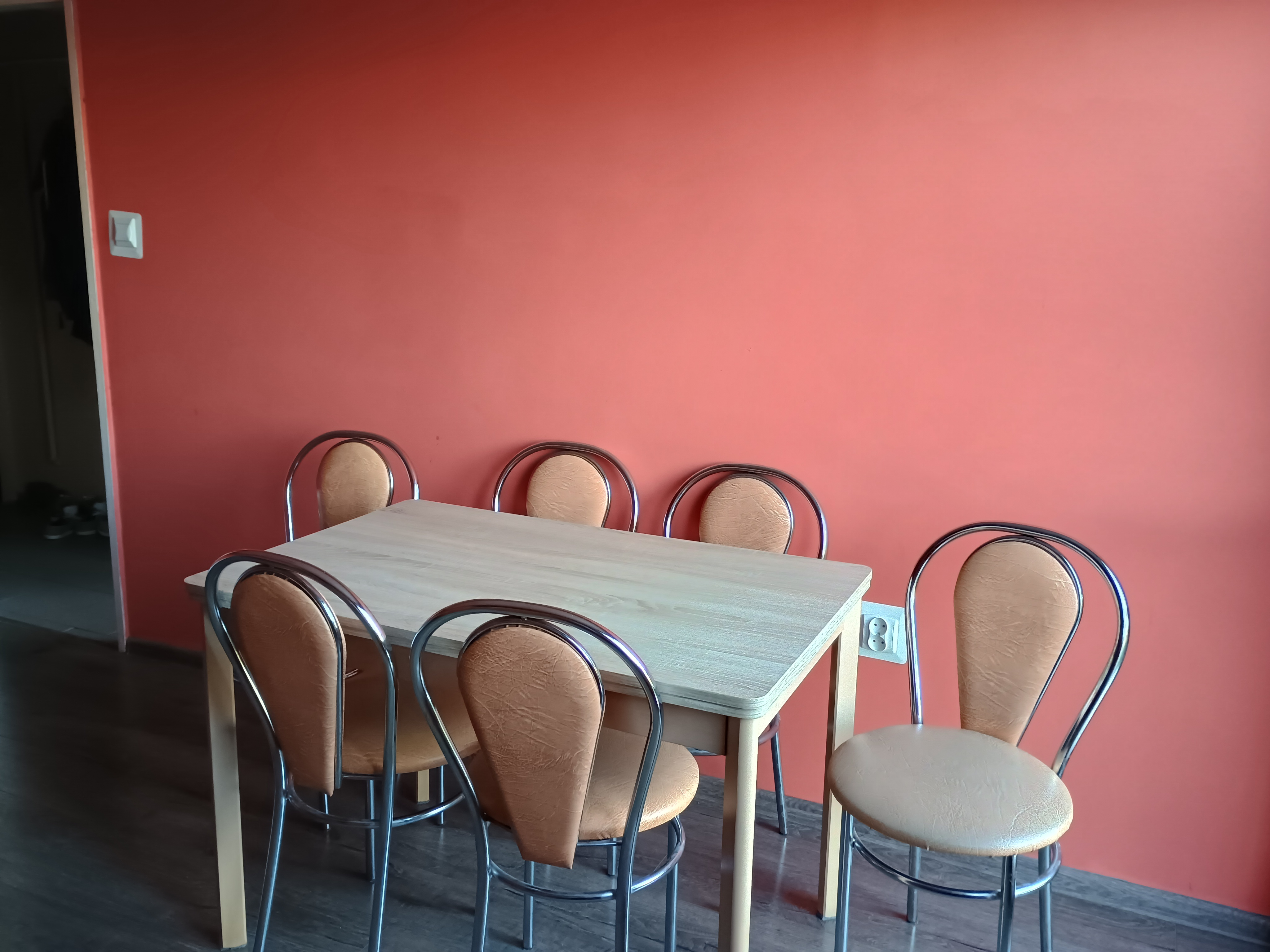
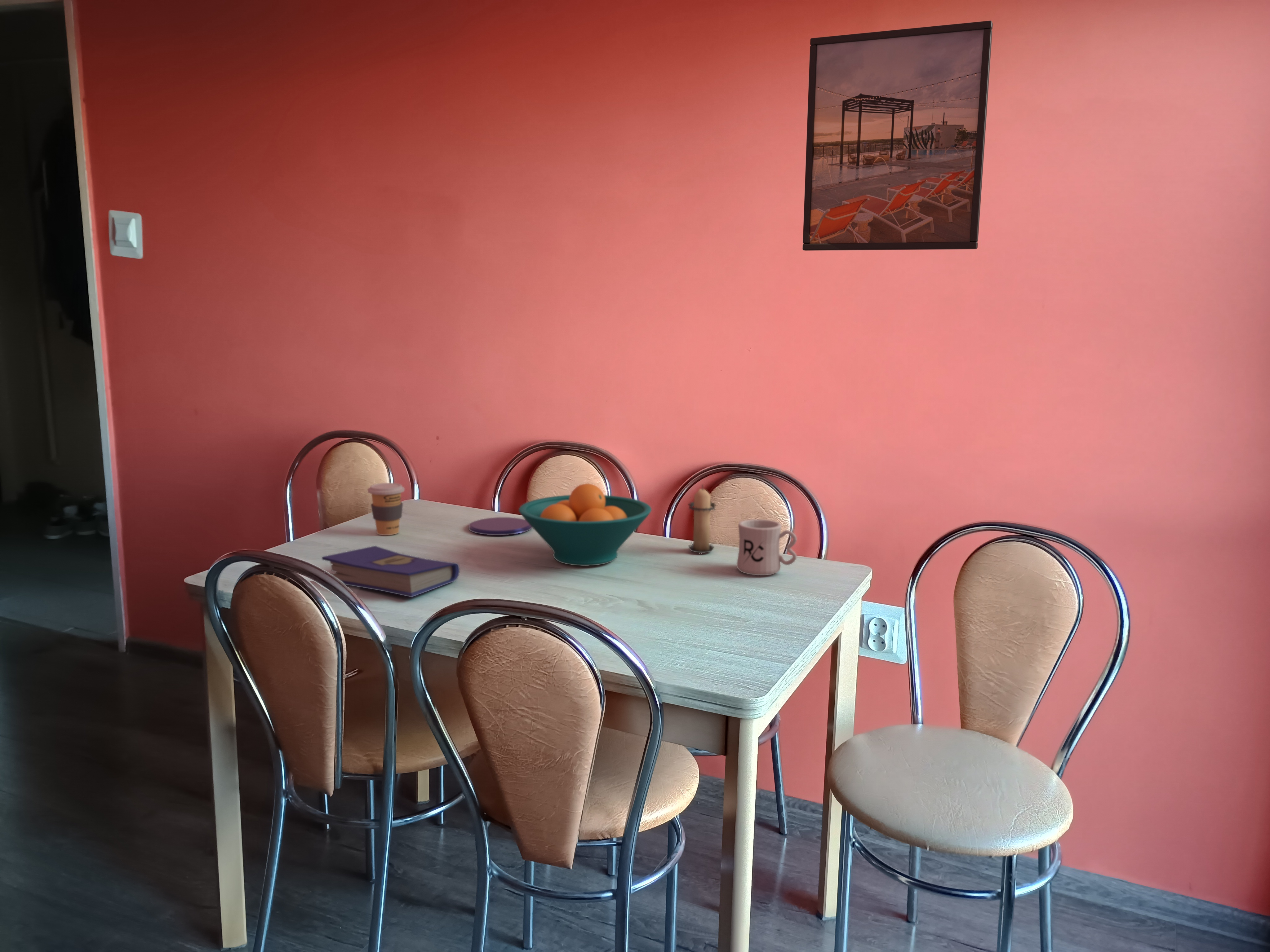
+ hardcover book [322,545,460,597]
+ fruit bowl [518,483,652,566]
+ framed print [802,20,993,251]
+ coffee cup [367,483,405,536]
+ candle [688,484,717,553]
+ mug [736,519,797,575]
+ saucer [468,517,532,536]
